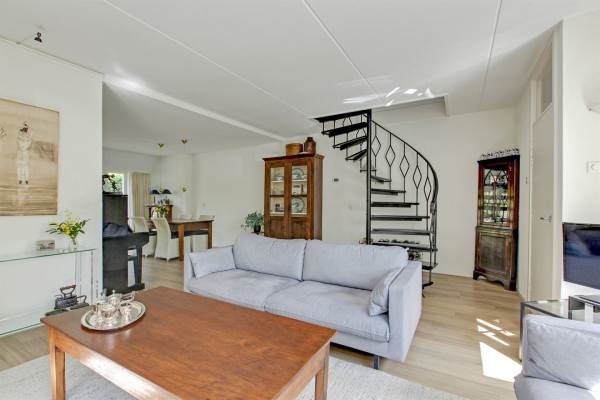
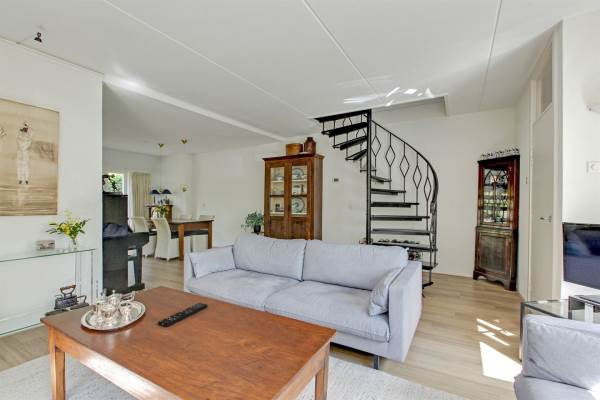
+ remote control [157,302,209,328]
